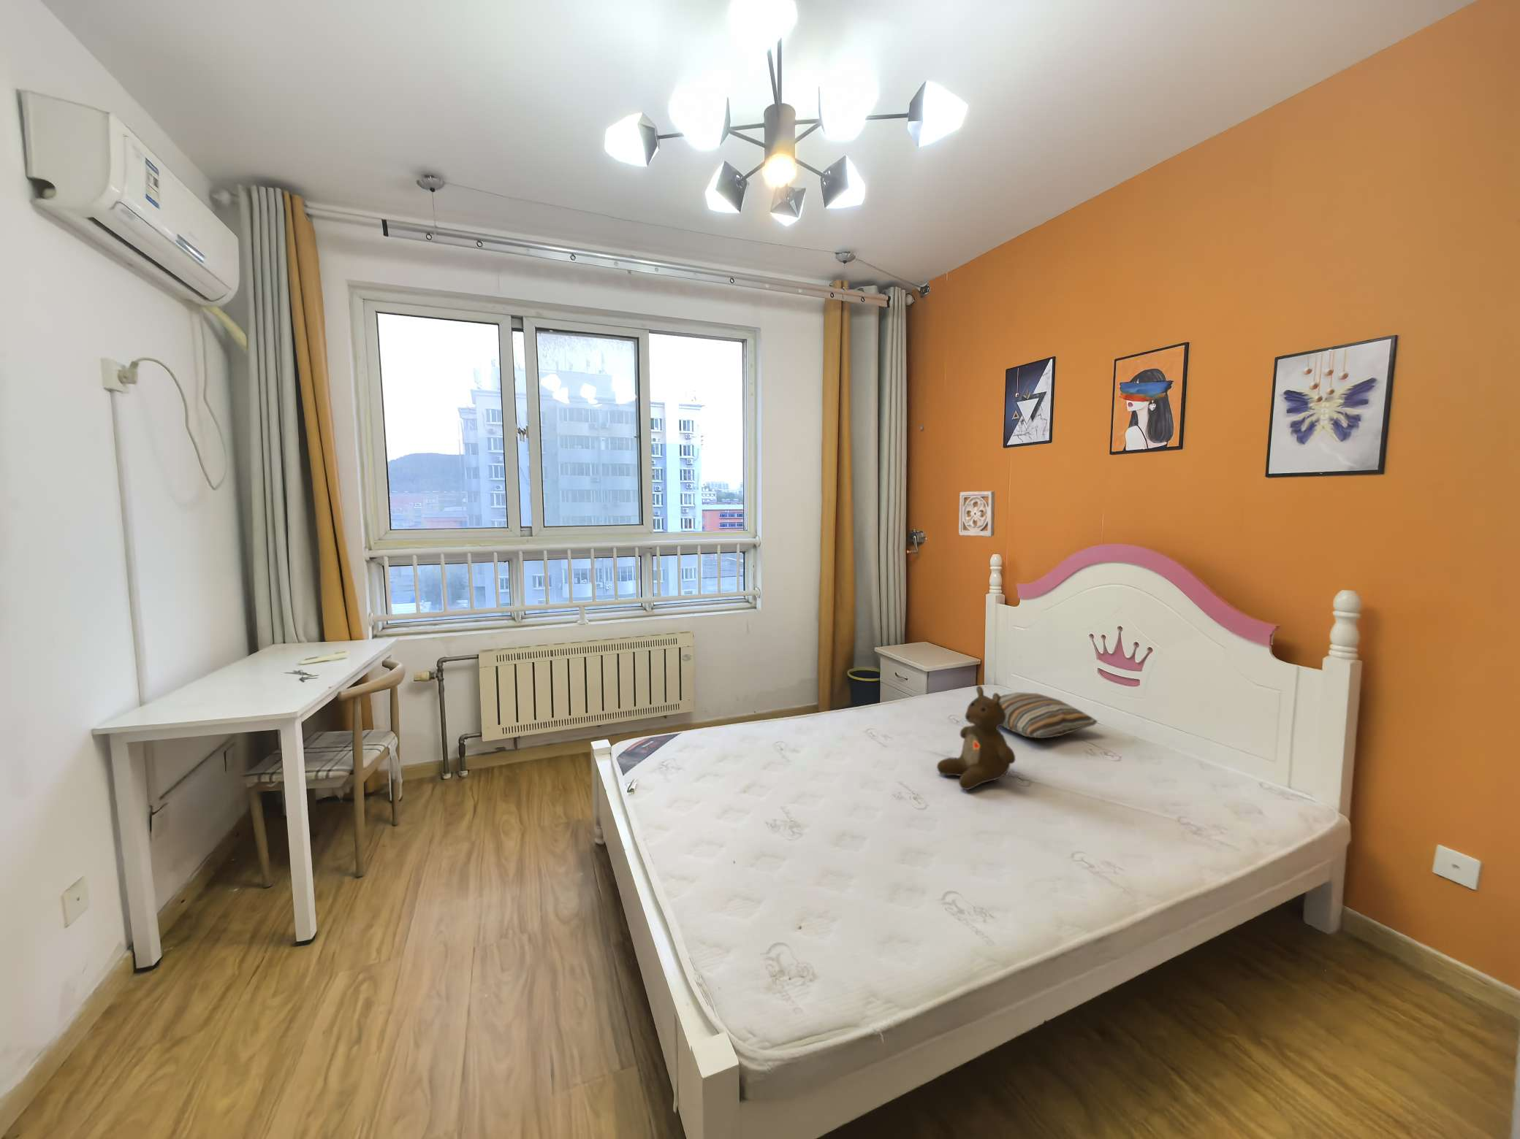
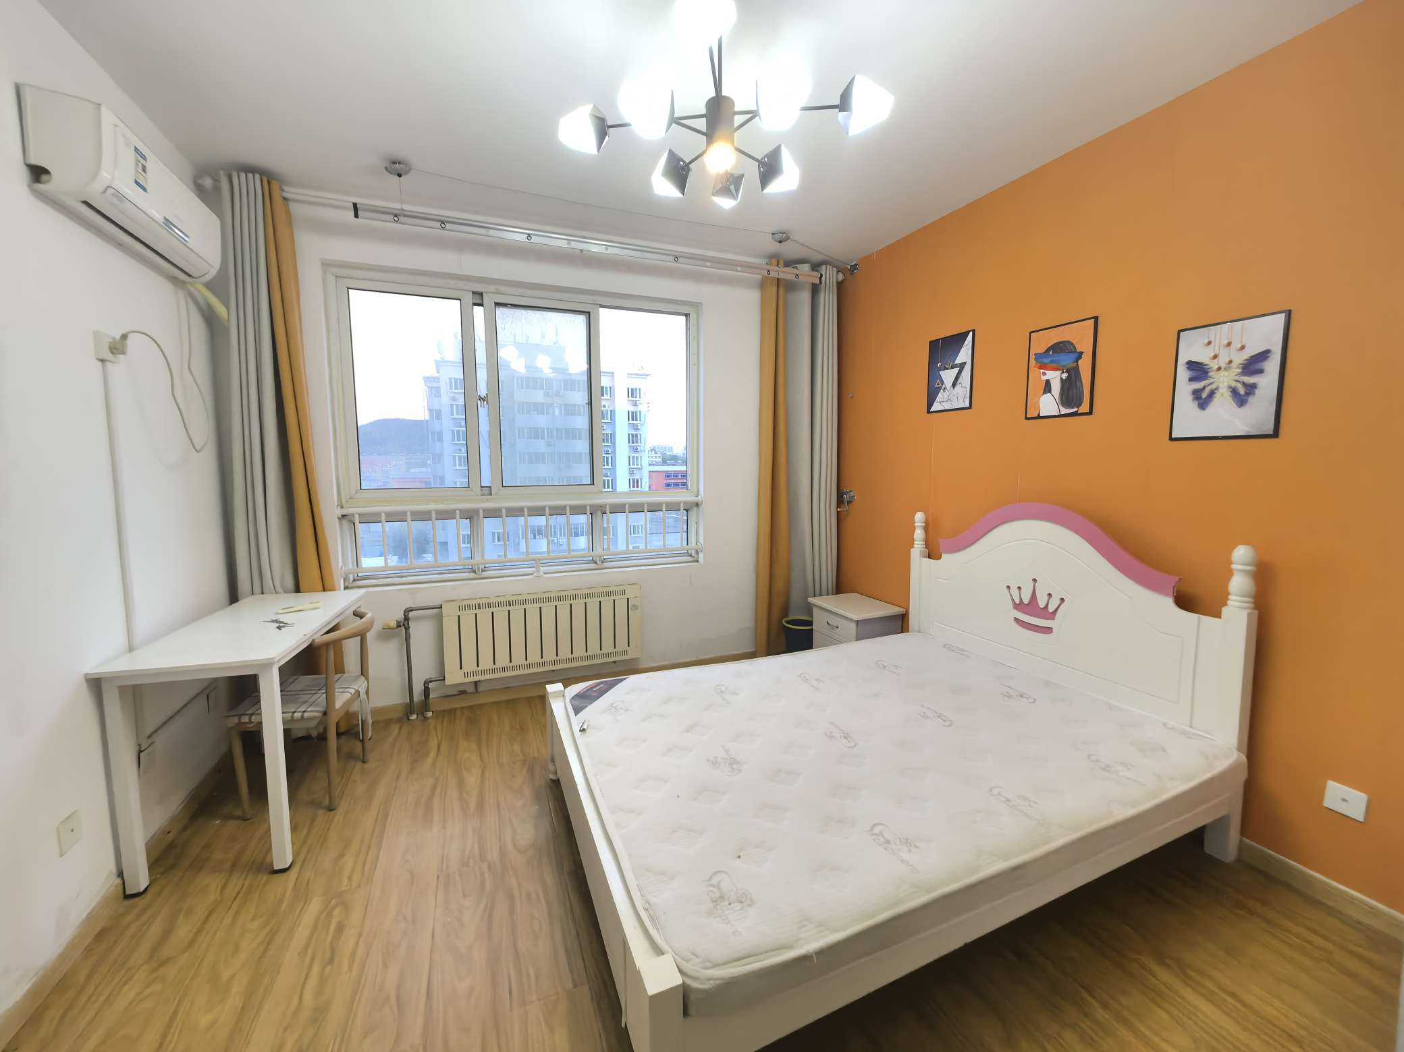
- wall ornament [957,489,996,538]
- teddy bear [936,684,1016,791]
- pillow [999,692,1099,739]
